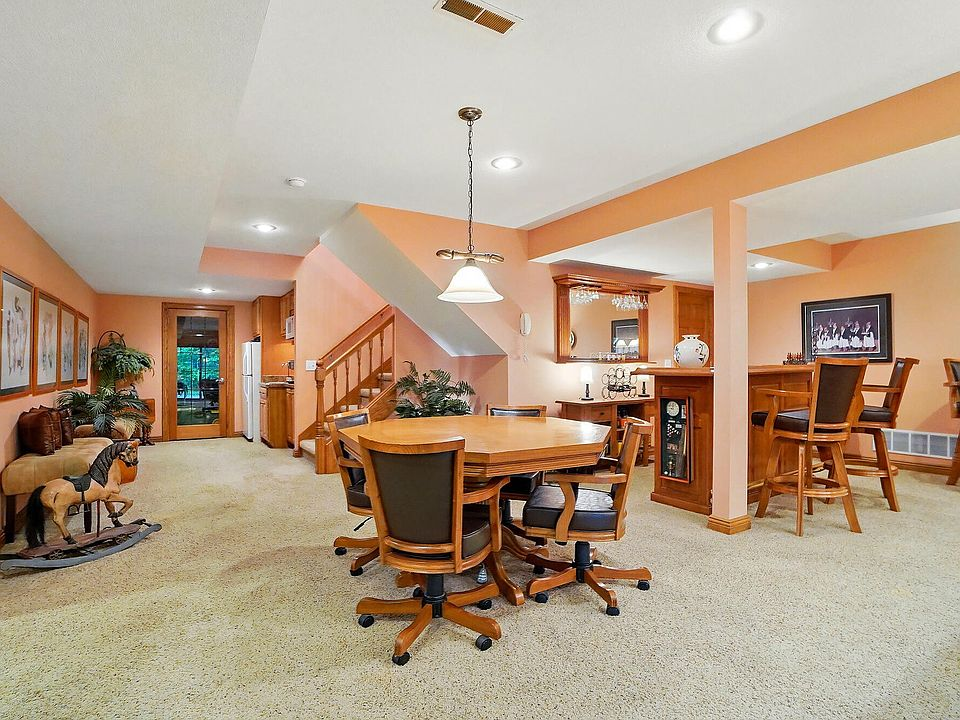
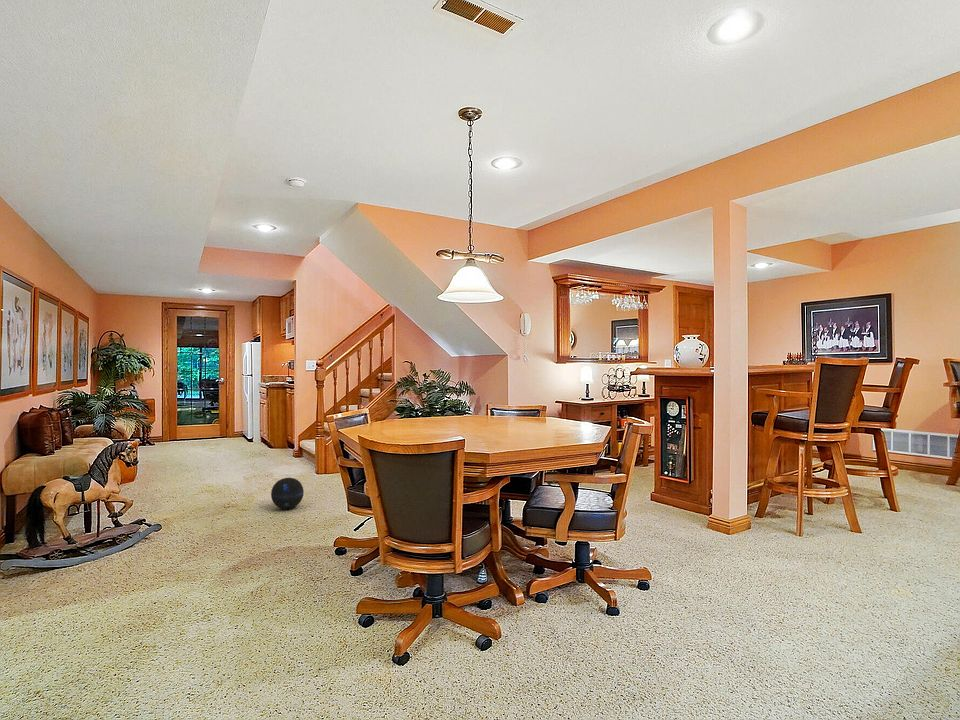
+ ball [270,477,305,510]
